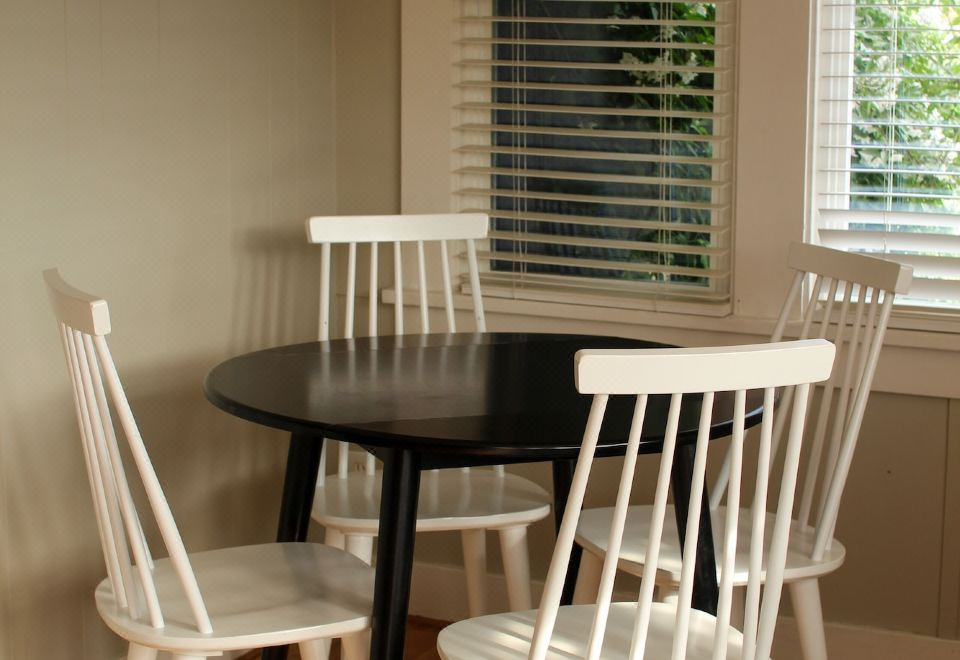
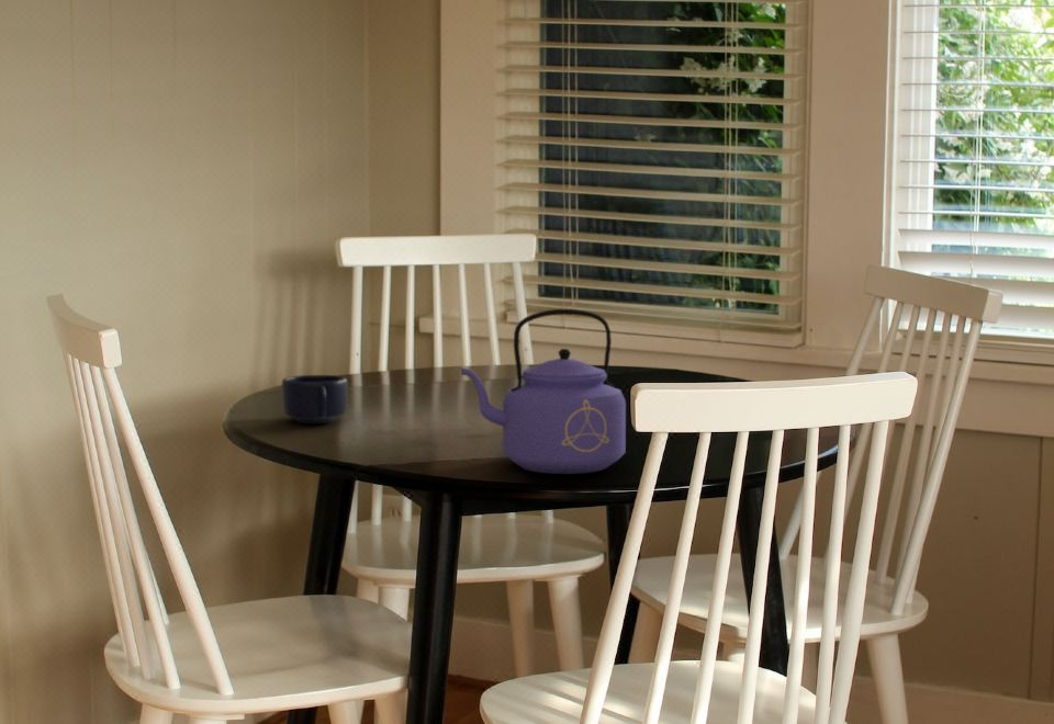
+ kettle [459,308,627,475]
+ mug [281,374,348,425]
